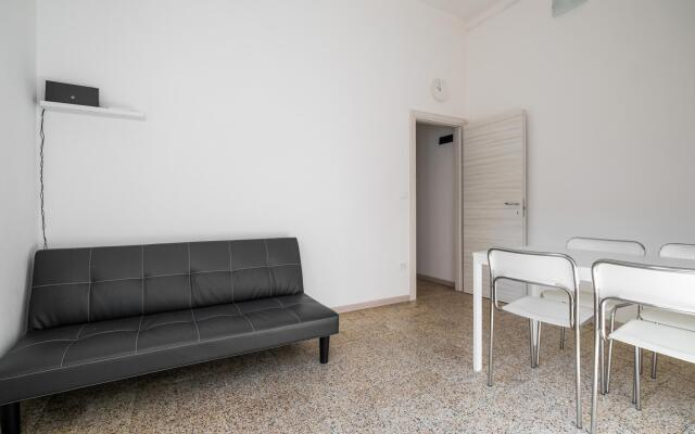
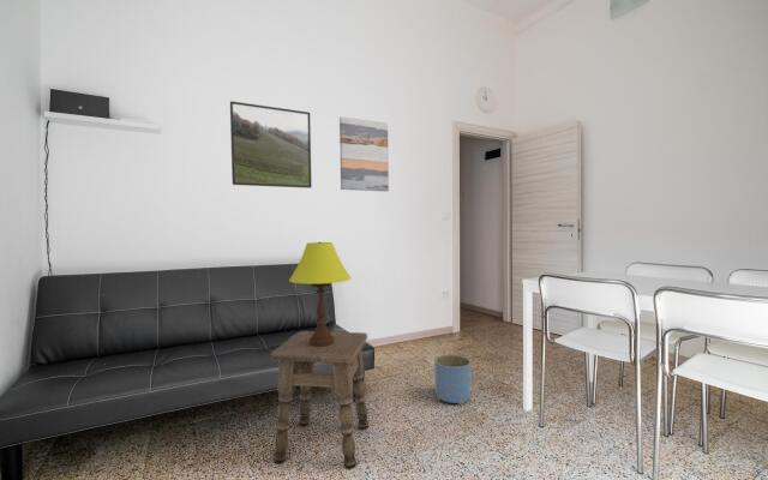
+ planter [433,353,473,406]
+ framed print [229,100,313,190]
+ wall art [338,115,390,192]
+ side table [270,330,370,470]
+ table lamp [288,241,352,347]
